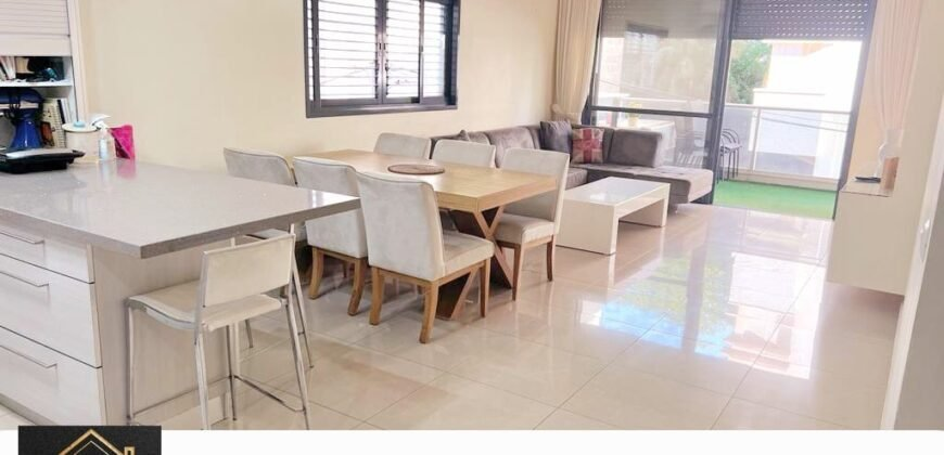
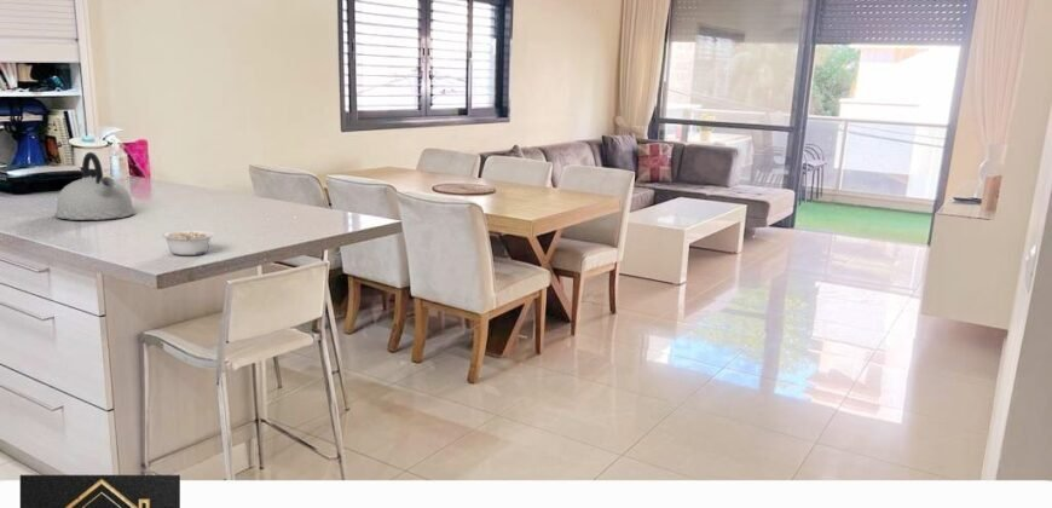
+ legume [161,229,215,256]
+ kettle [53,151,137,221]
